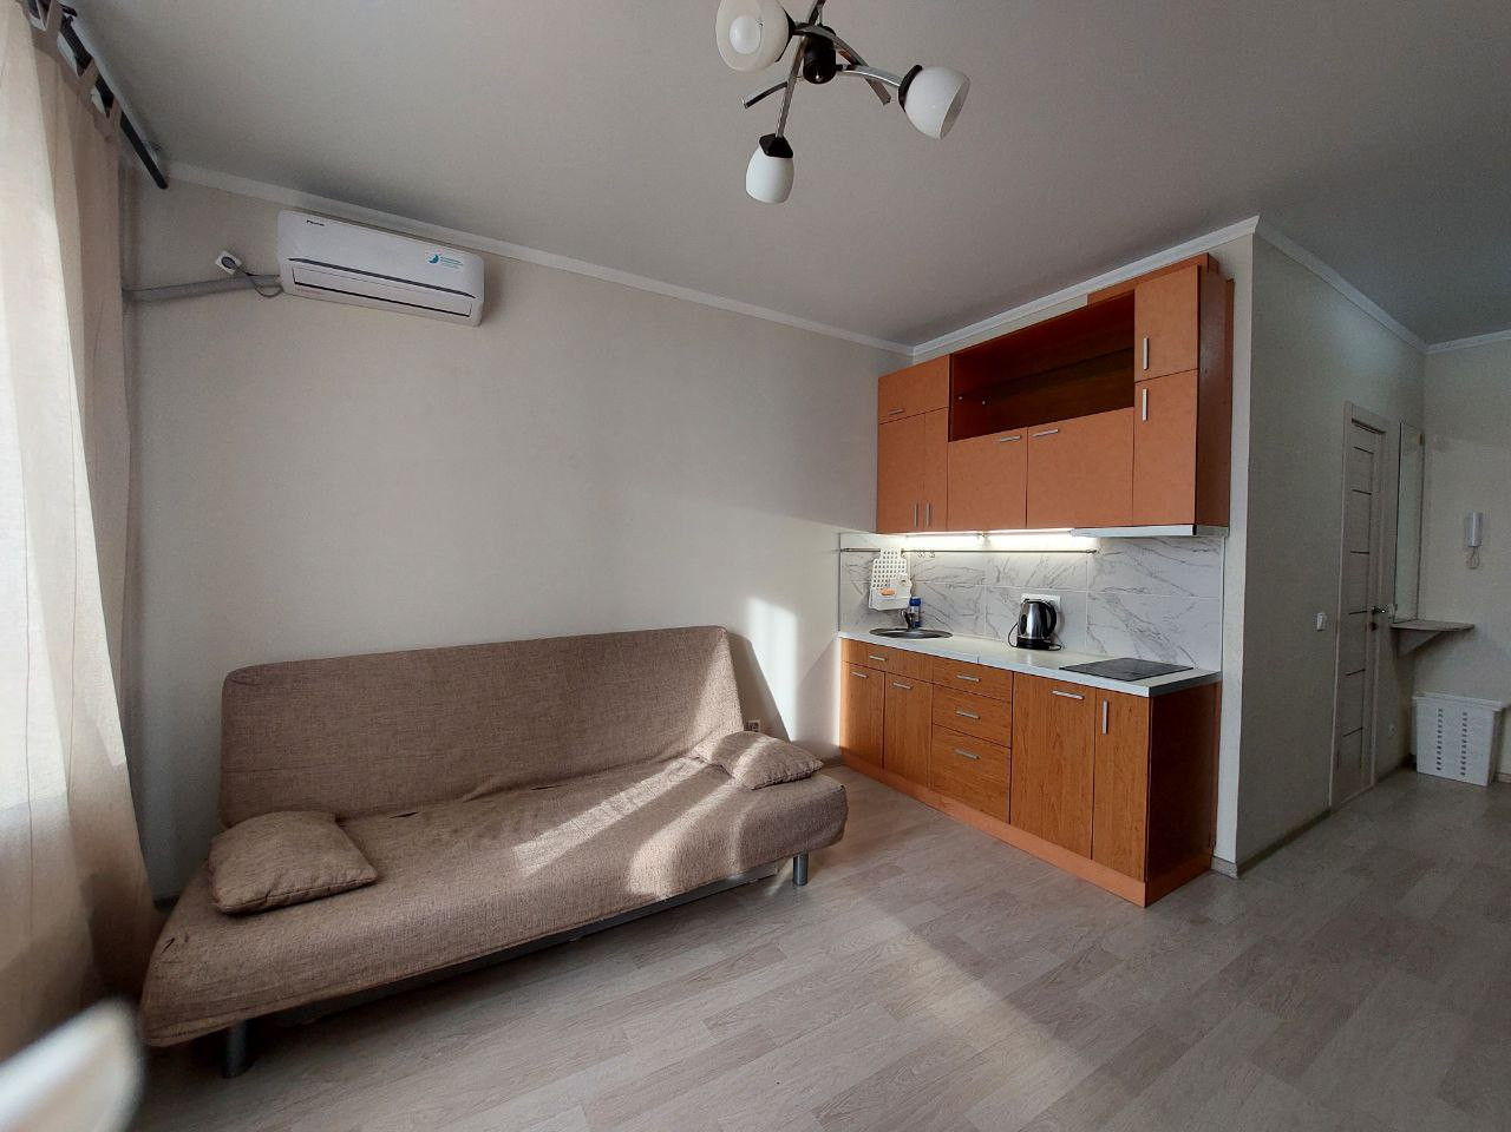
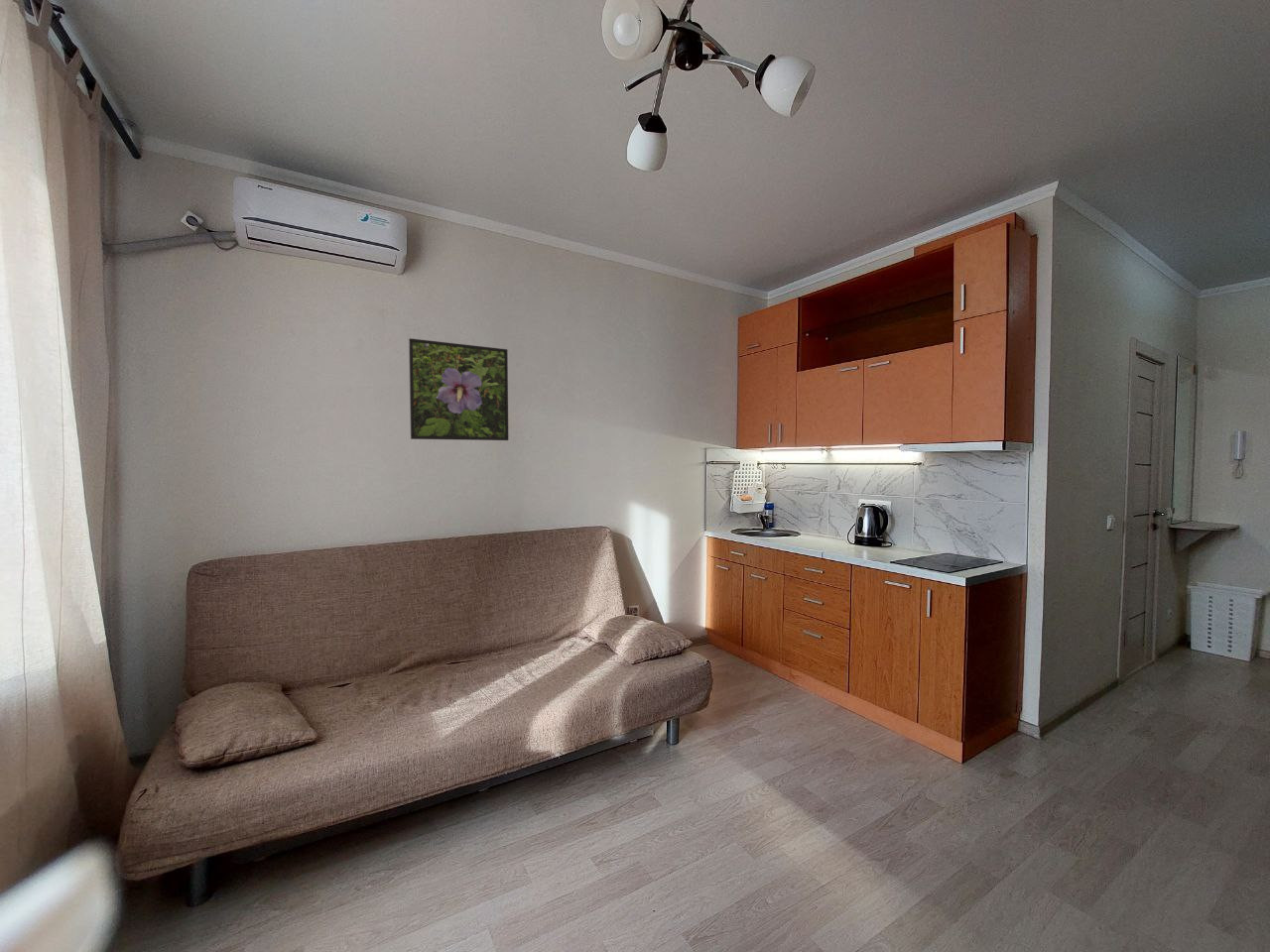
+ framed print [408,337,510,441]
